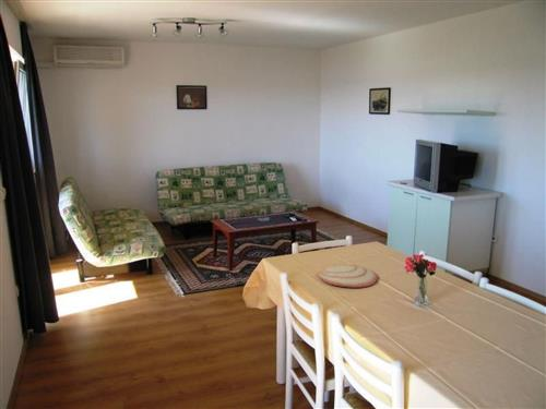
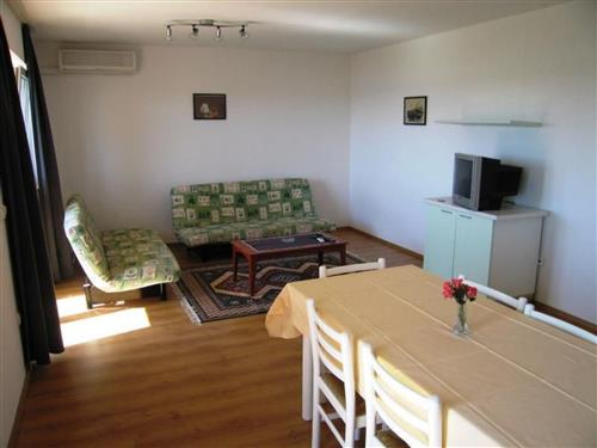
- plate [318,264,378,289]
